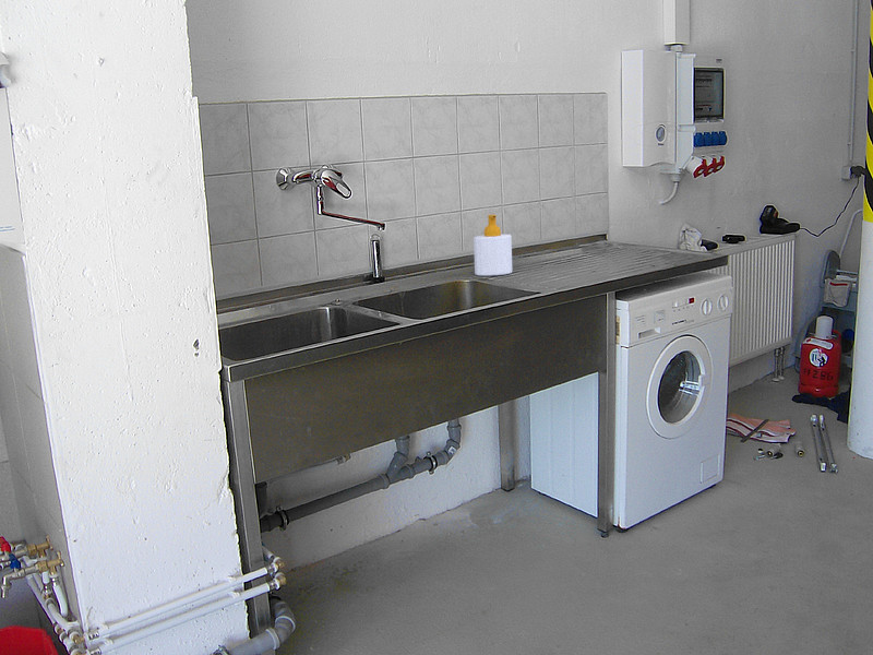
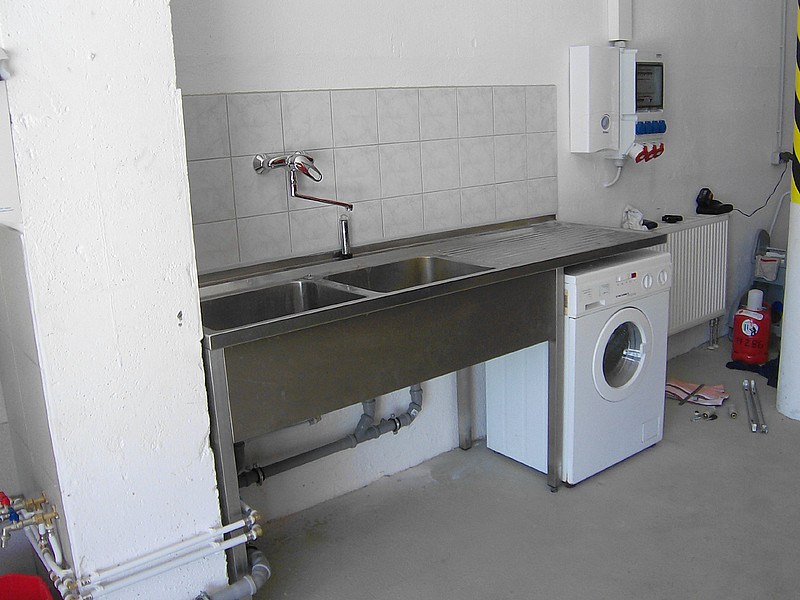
- soap bottle [473,214,513,277]
